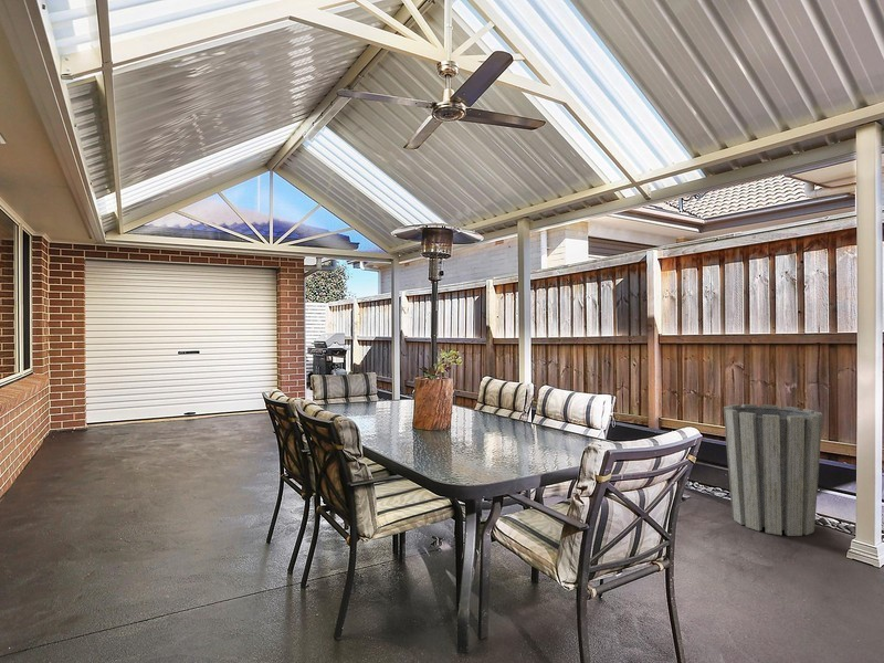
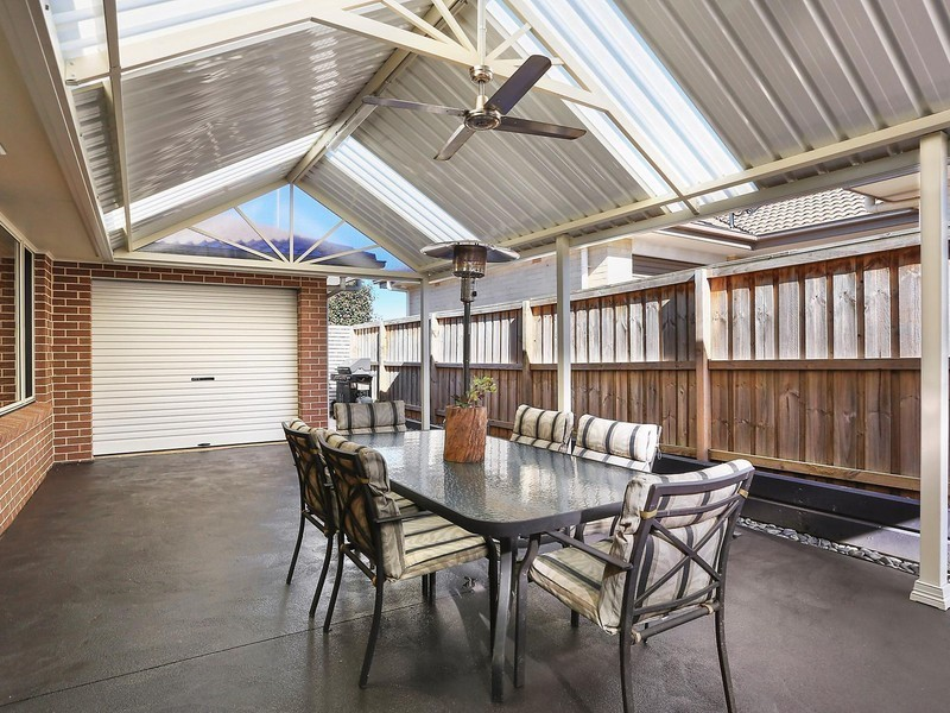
- trash can [723,403,823,537]
